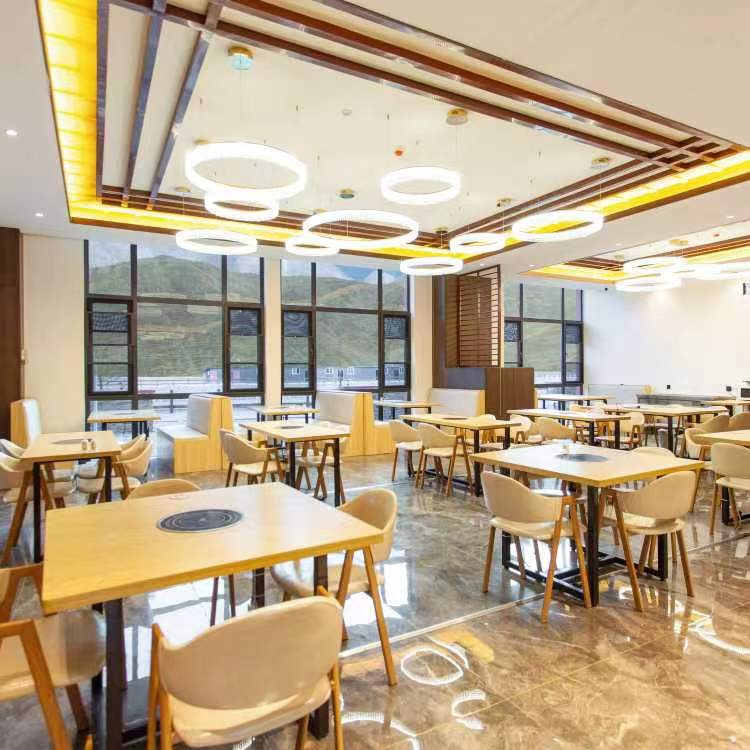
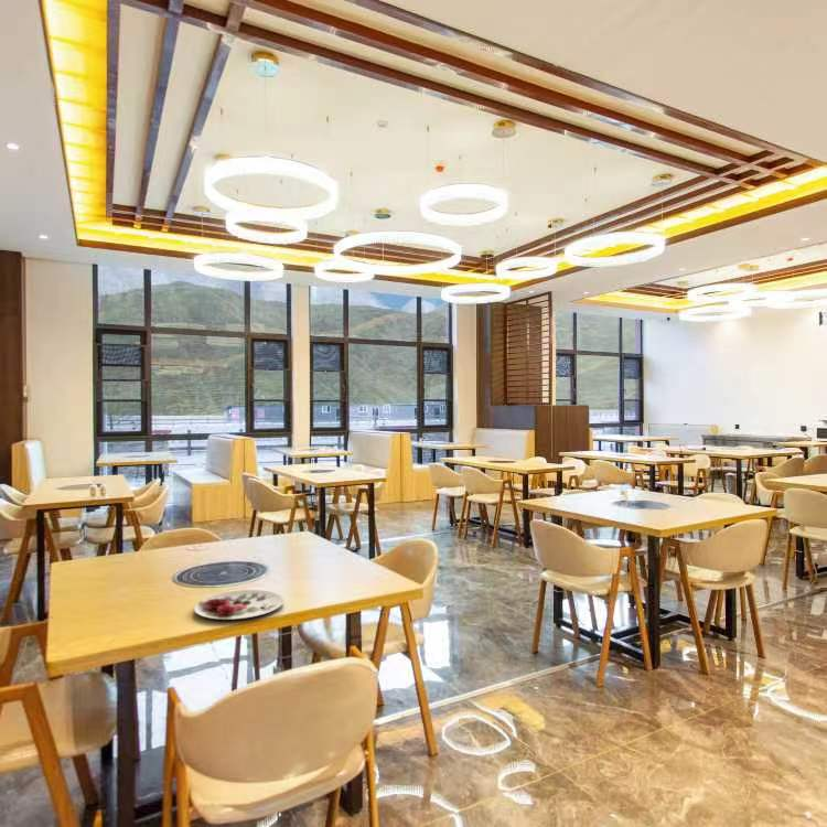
+ plate [193,589,284,621]
